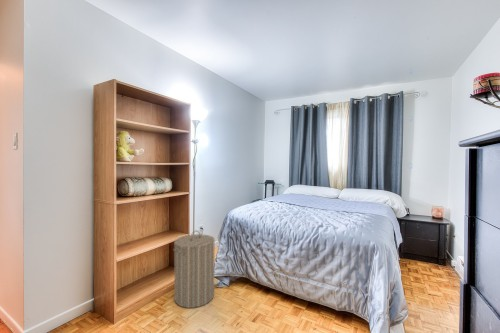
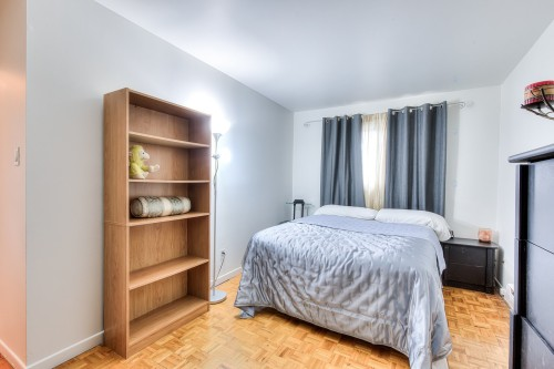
- laundry hamper [172,229,216,309]
